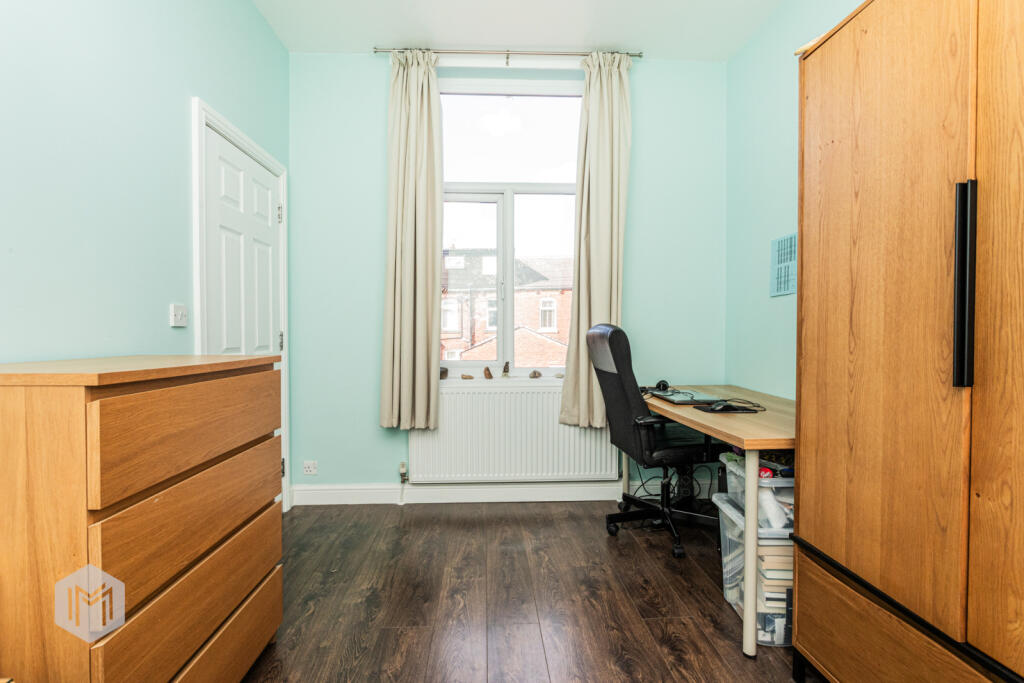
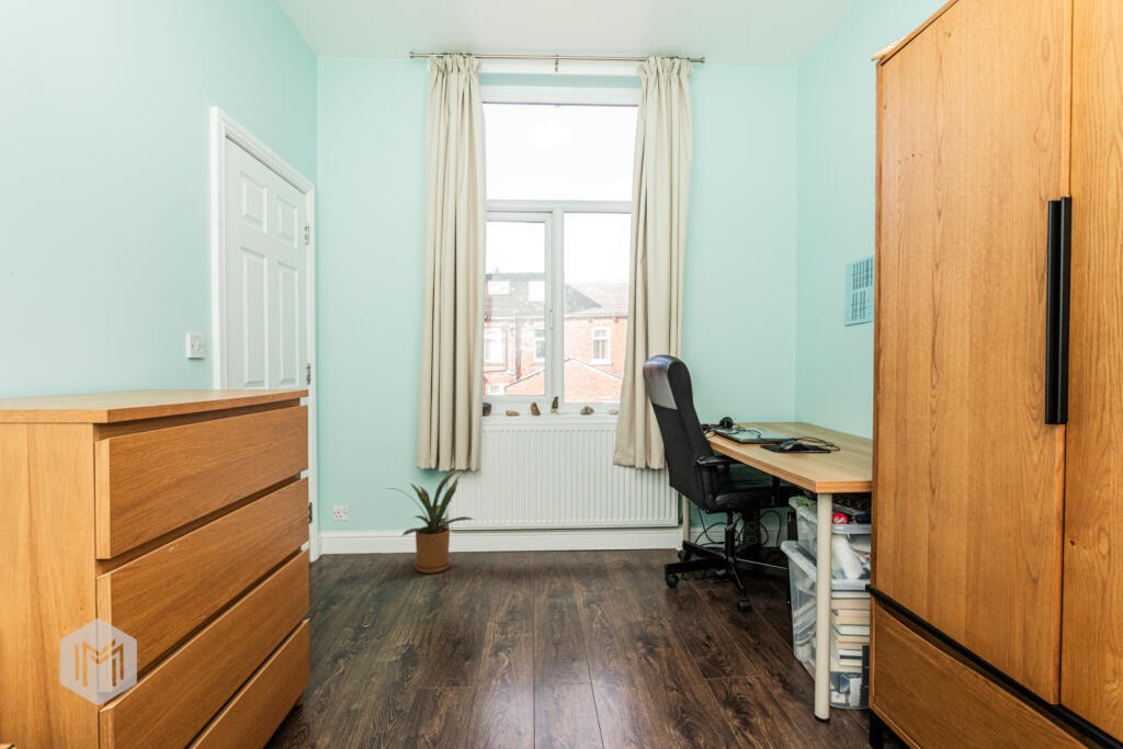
+ house plant [382,468,475,575]
